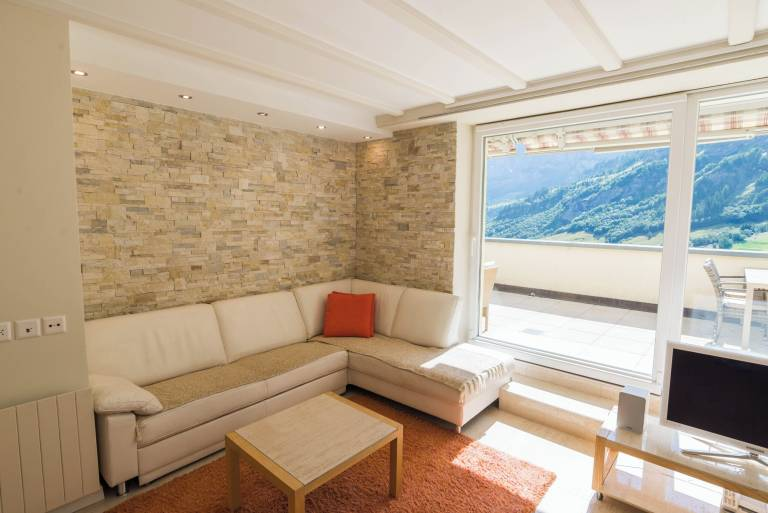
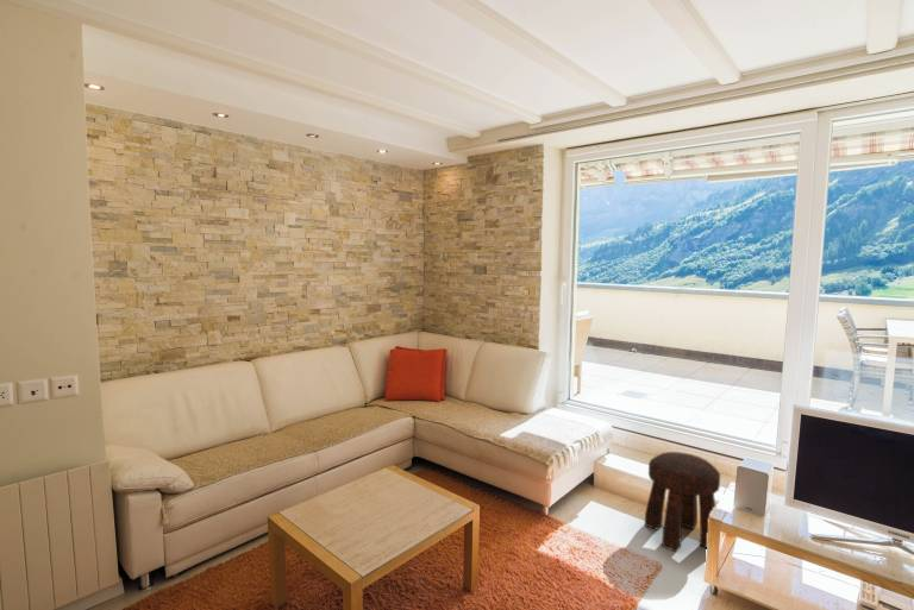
+ stool [644,451,721,553]
